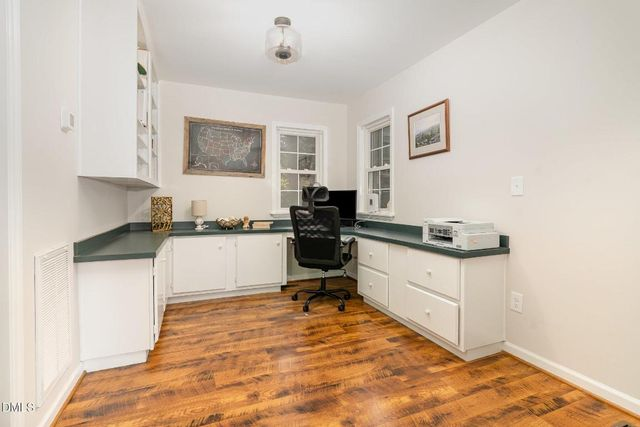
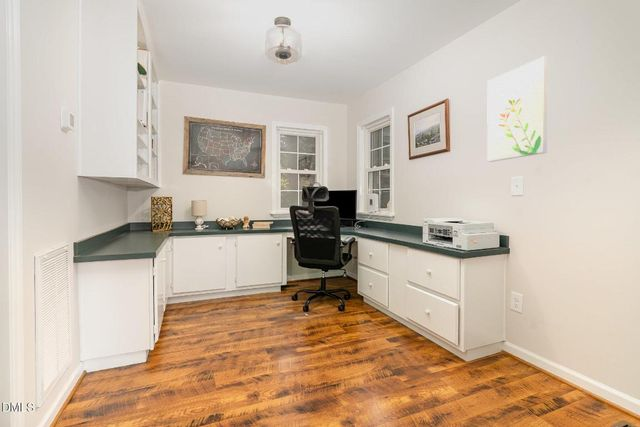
+ wall art [486,55,549,163]
